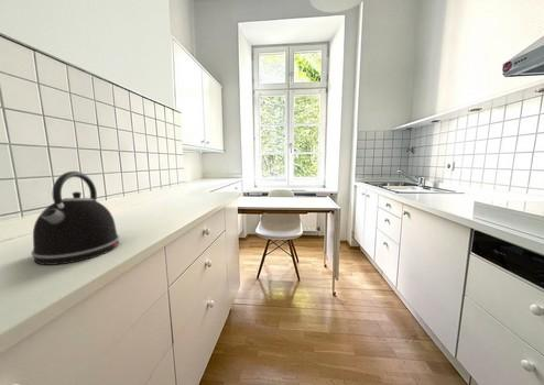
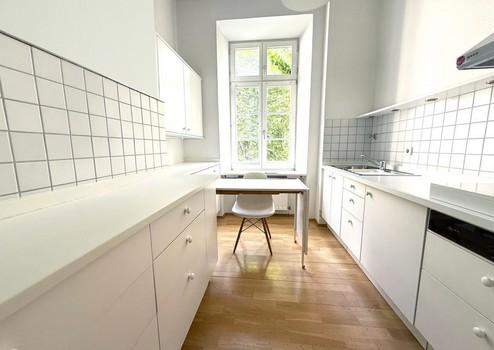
- kettle [30,170,120,266]
